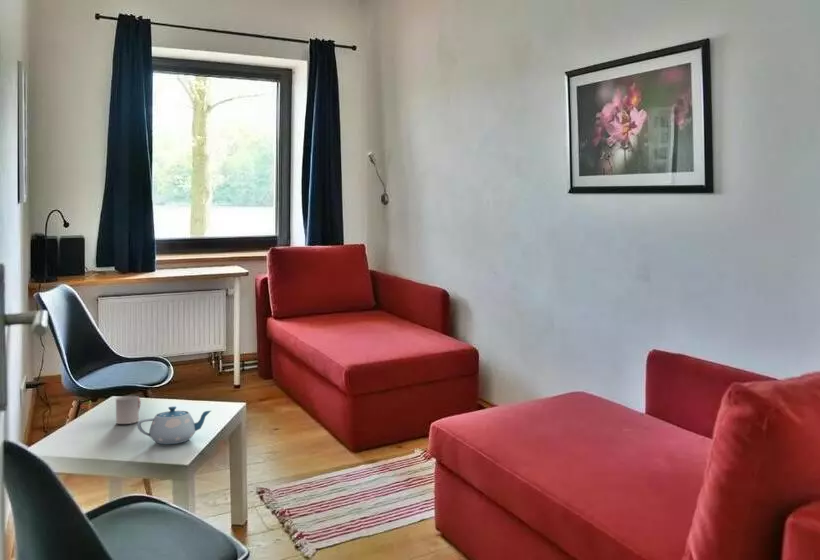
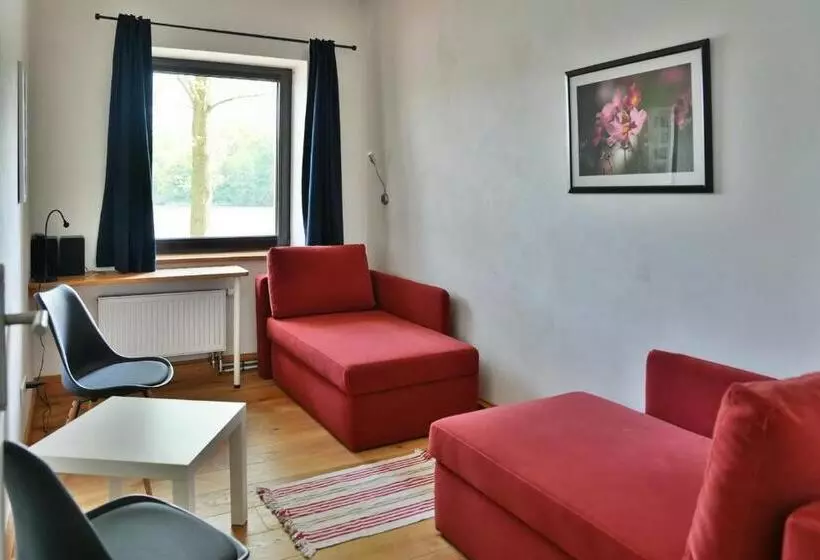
- chinaware [136,405,212,445]
- cup [115,395,142,425]
